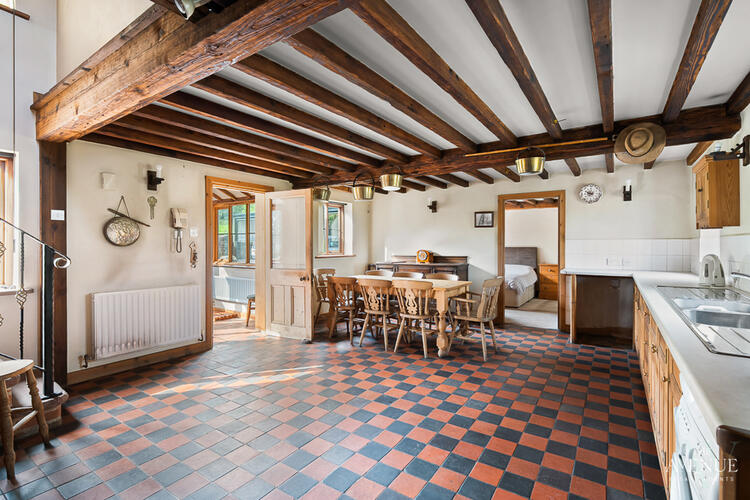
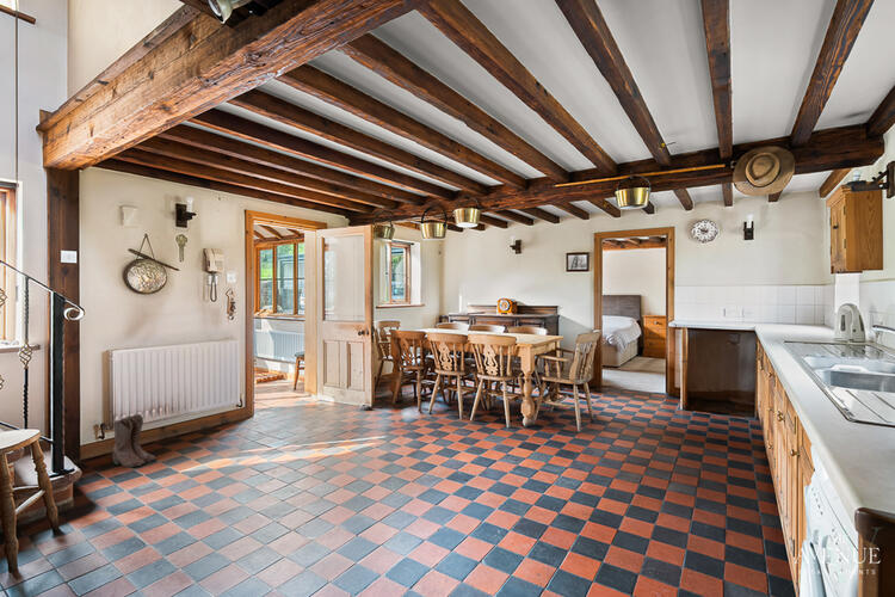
+ boots [111,413,156,468]
